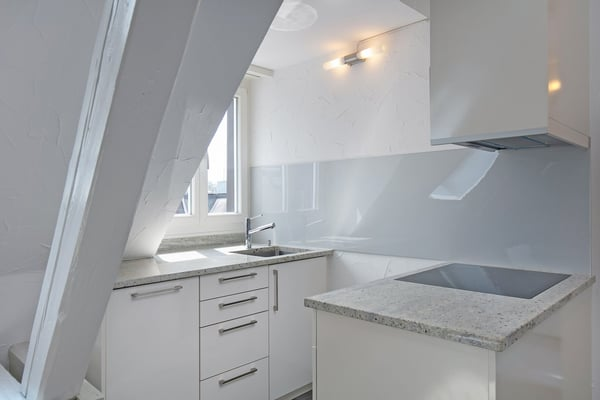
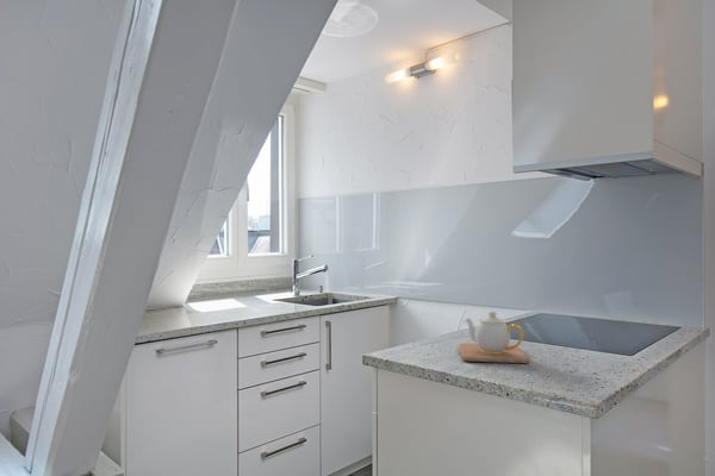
+ teapot [458,309,530,364]
